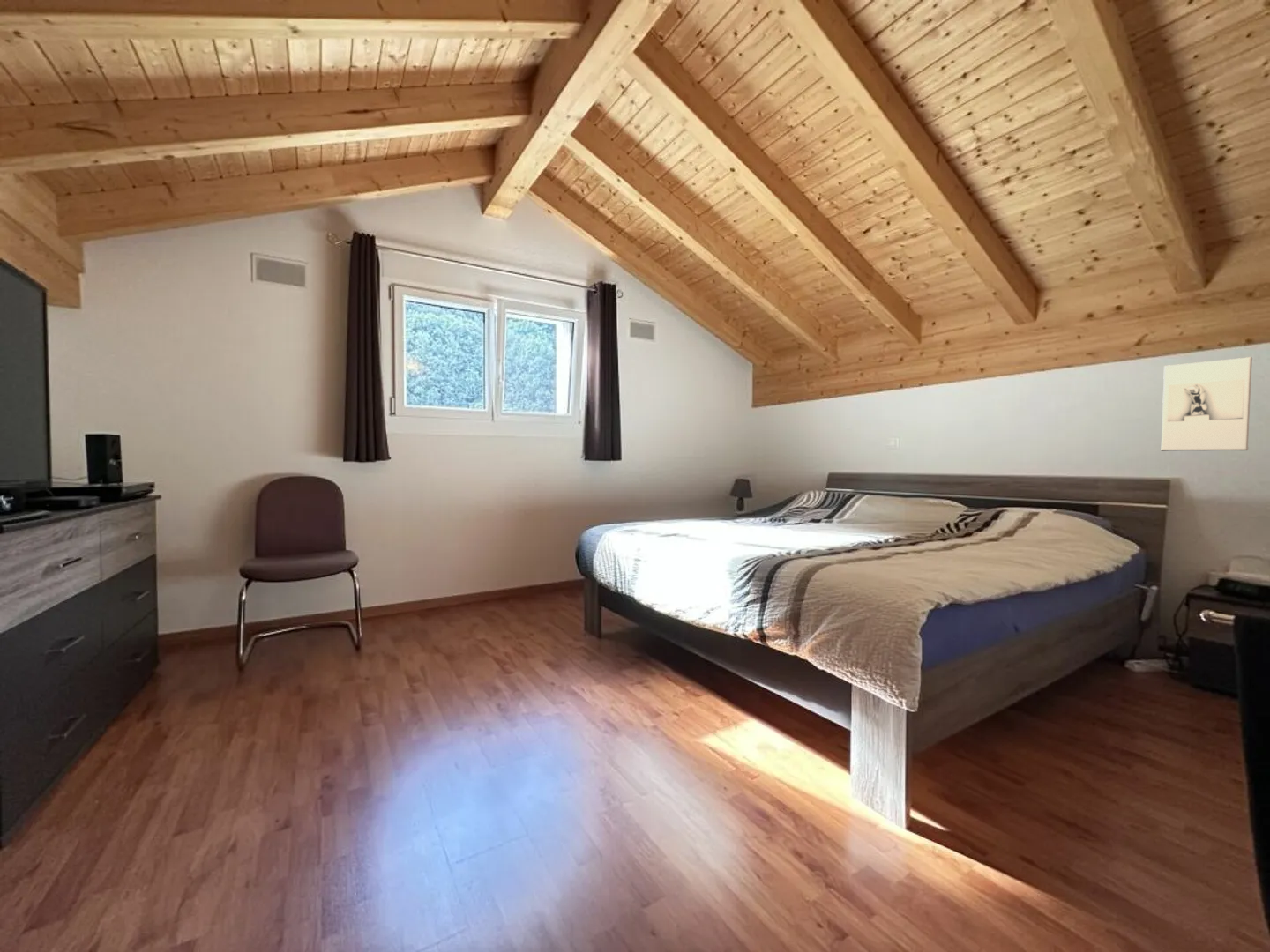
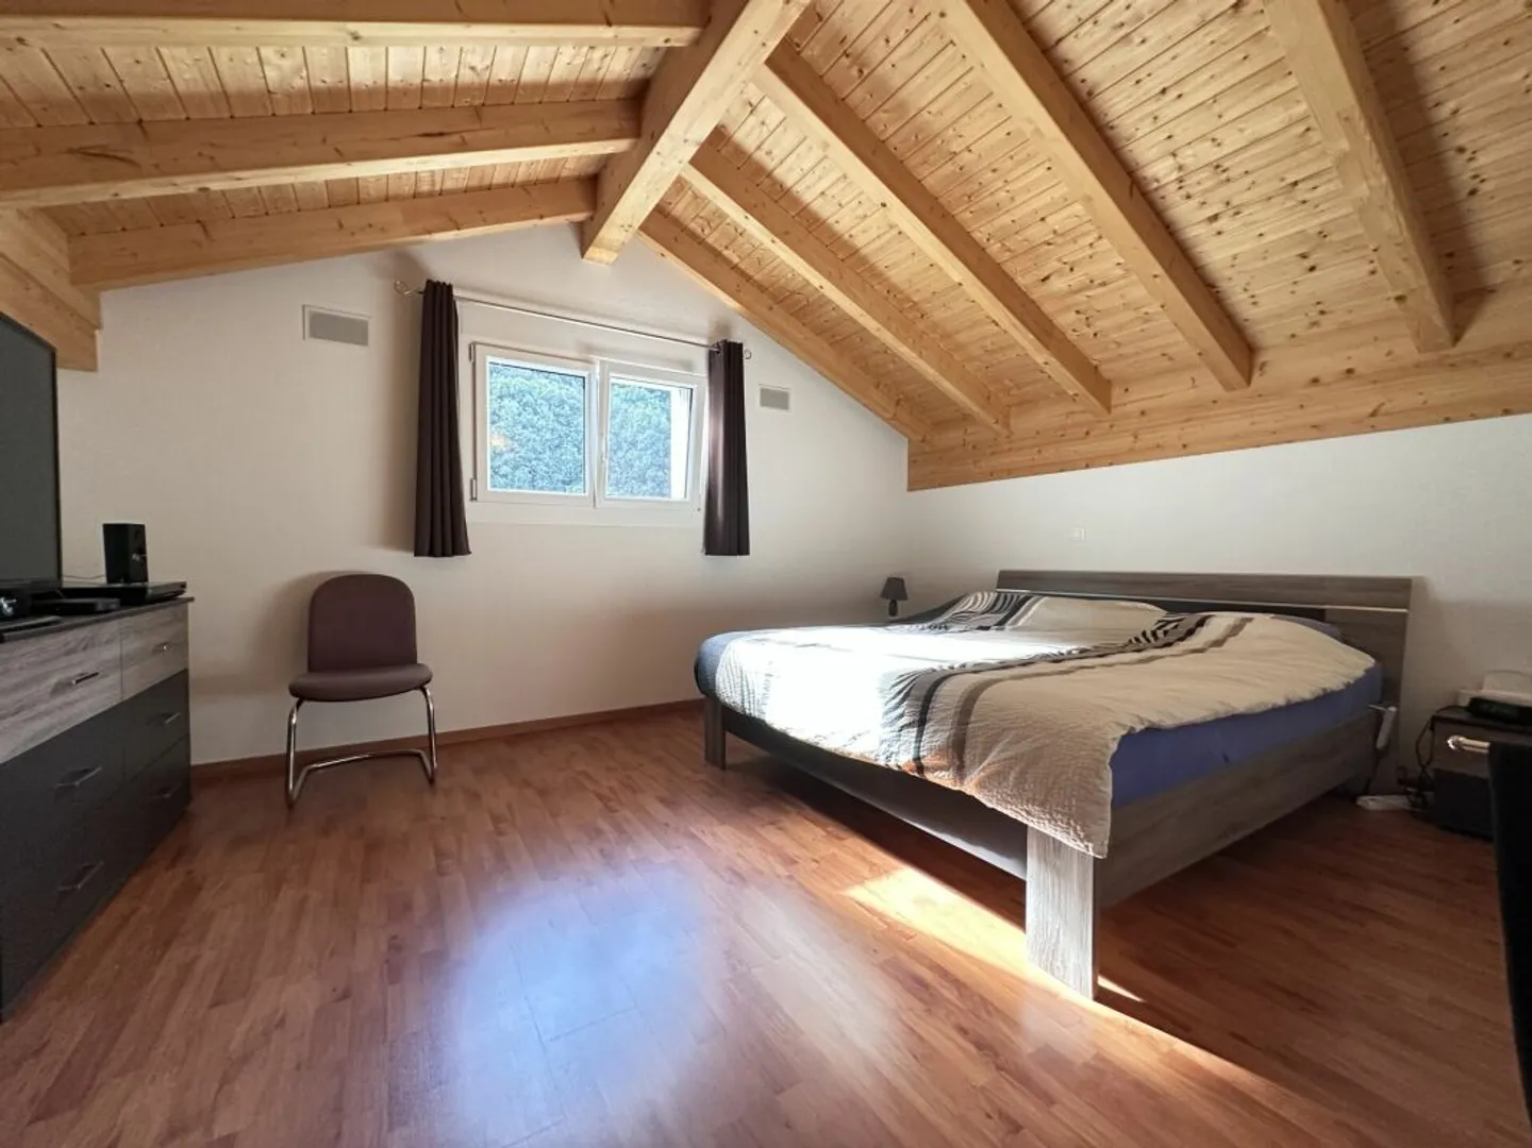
- wall sculpture [1160,356,1253,452]
